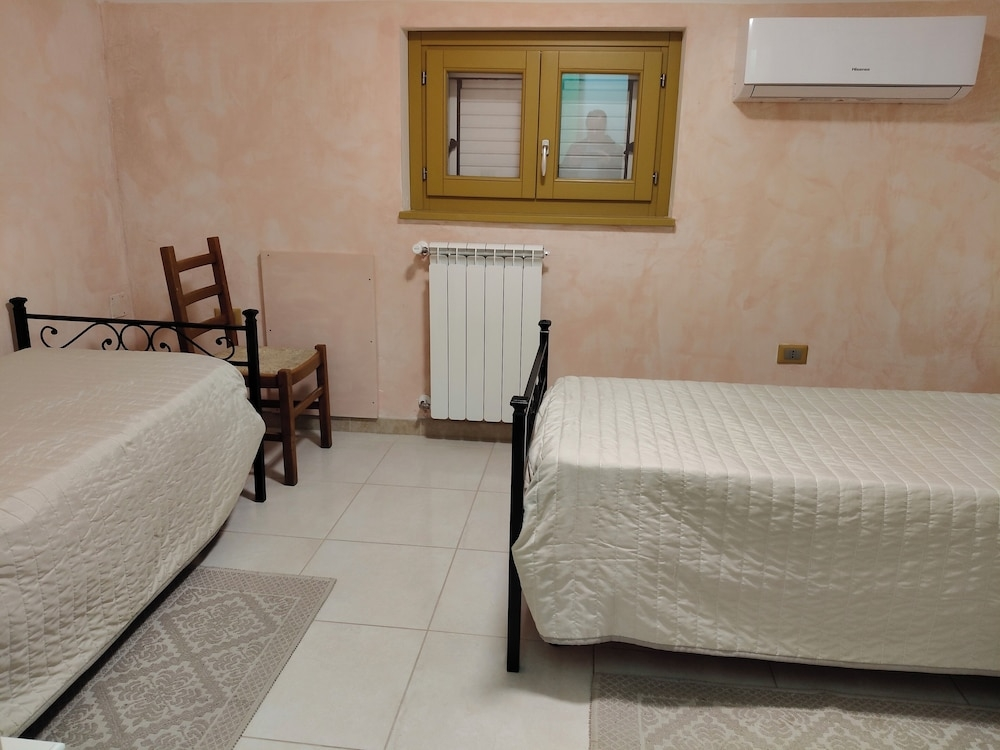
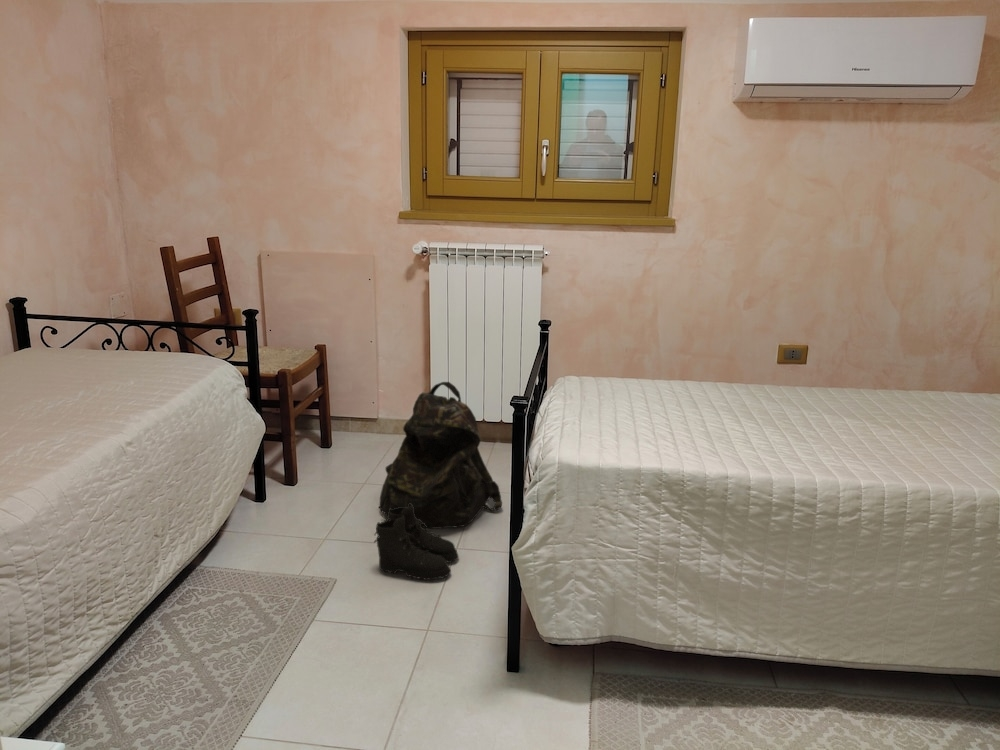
+ boots [373,503,460,582]
+ backpack [377,381,503,530]
